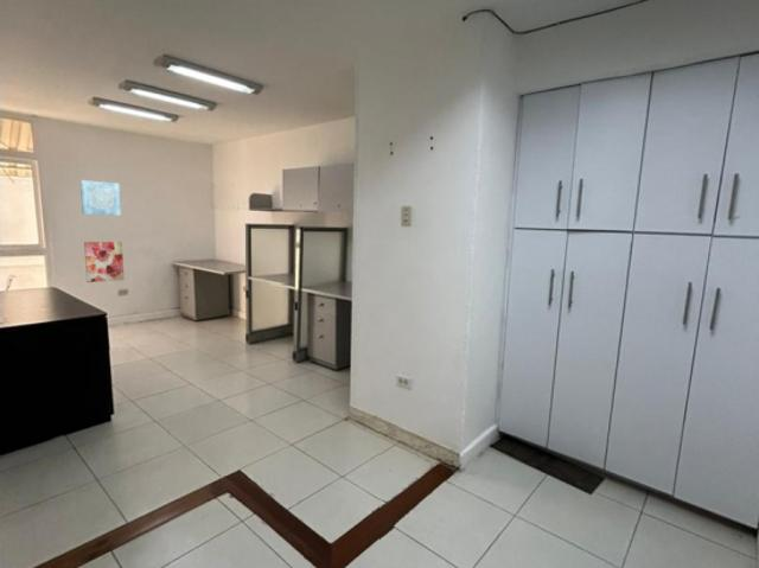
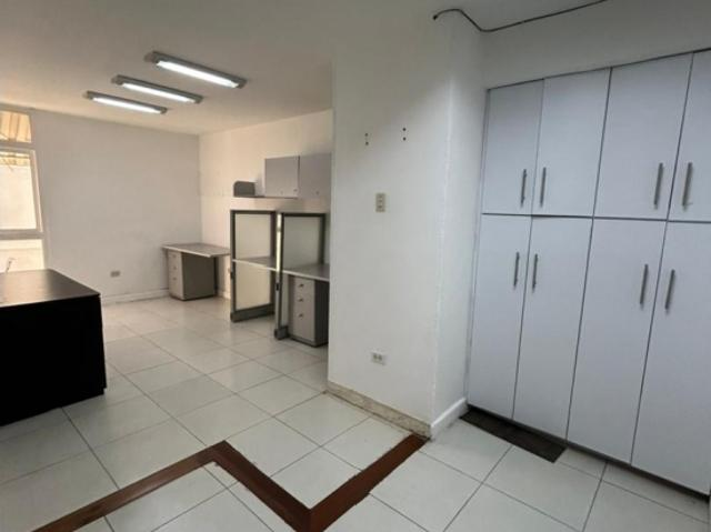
- wall art [83,241,126,283]
- wall art [79,179,122,217]
